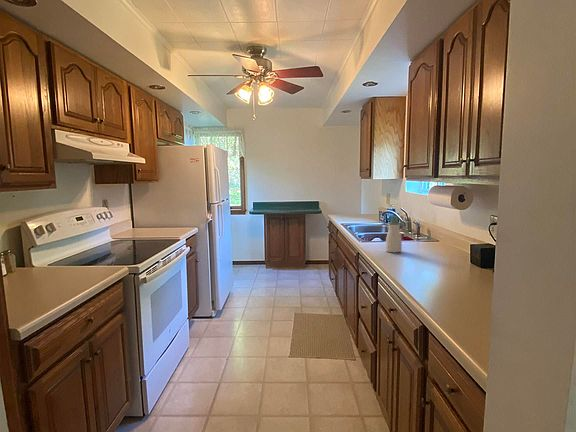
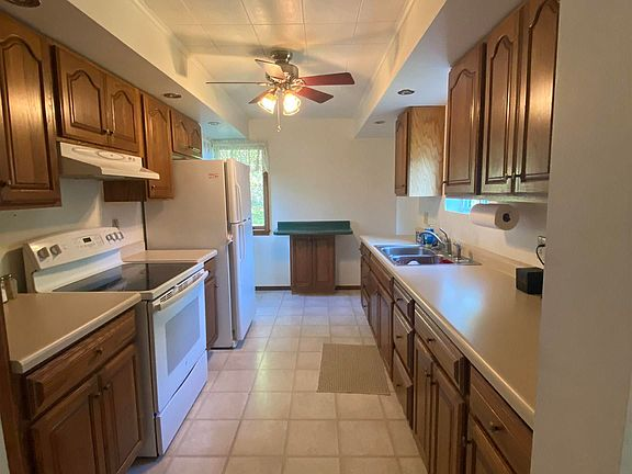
- soap bottle [385,215,403,253]
